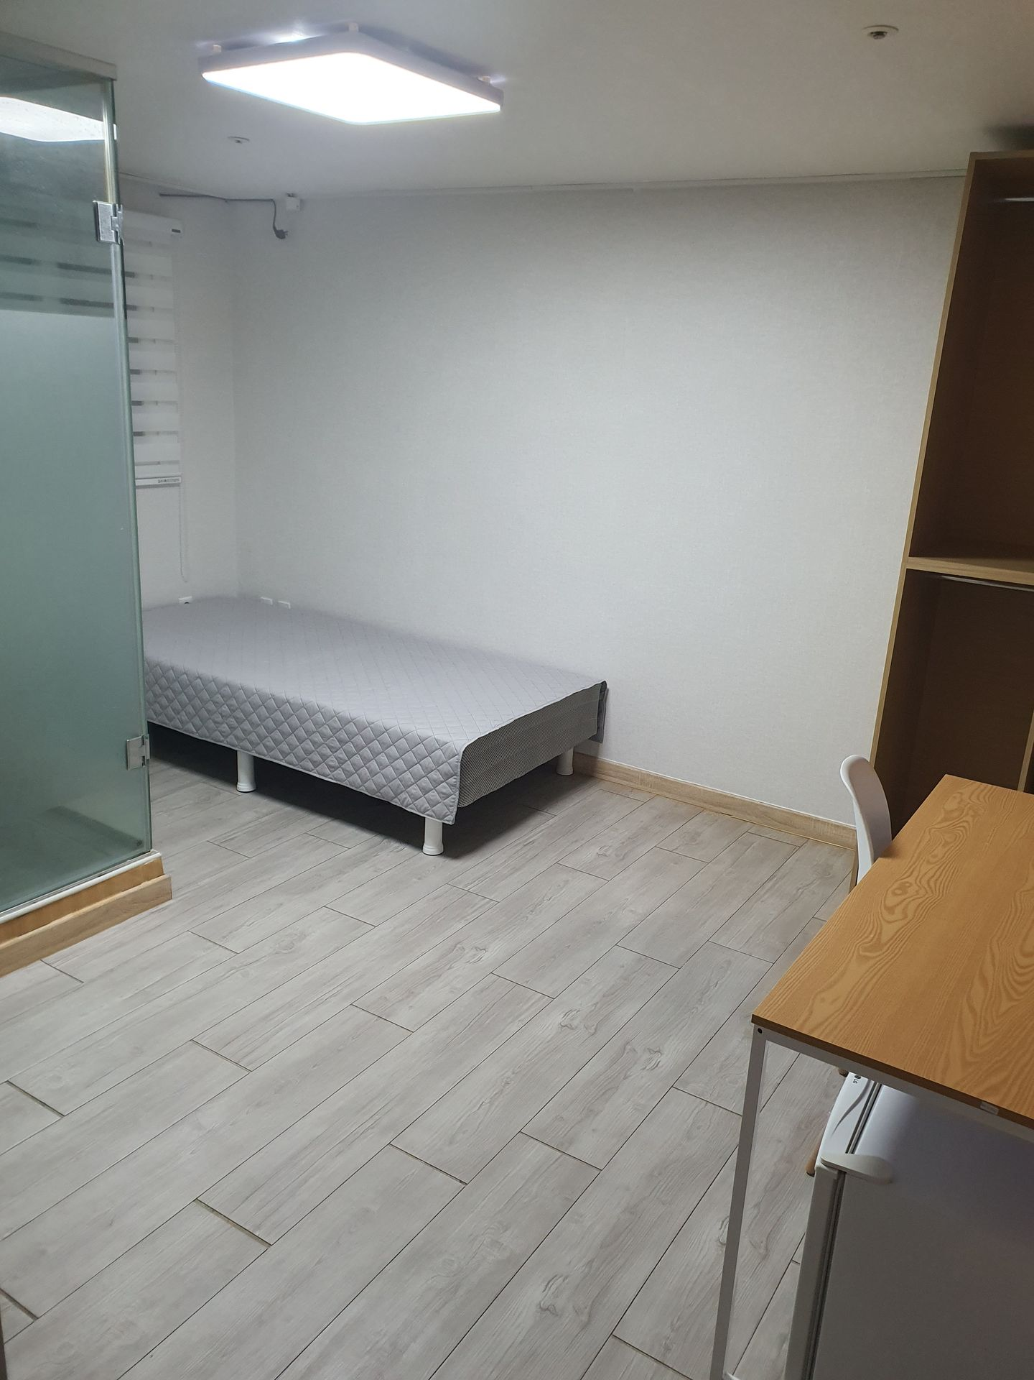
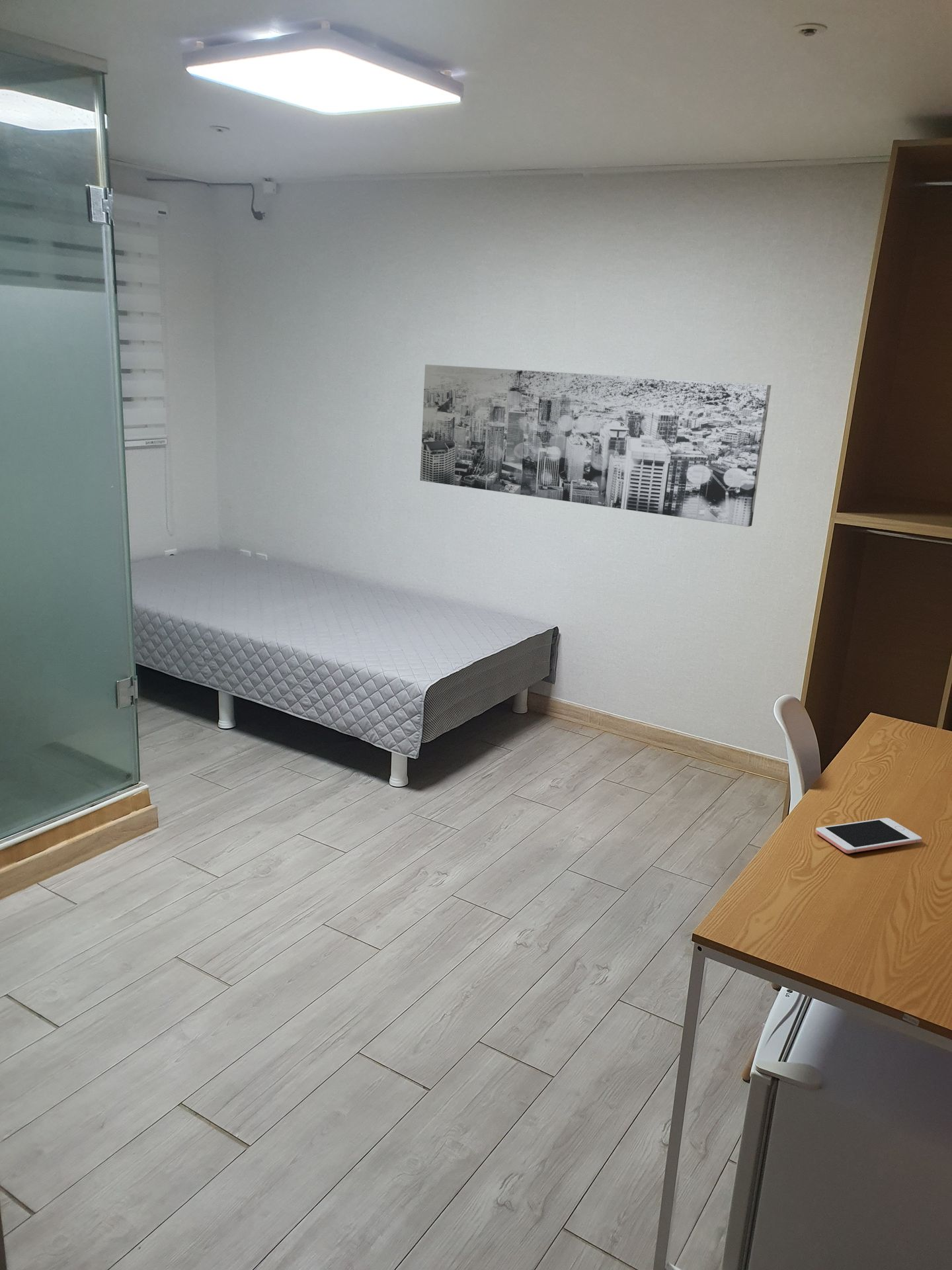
+ wall art [420,364,772,527]
+ cell phone [815,818,922,854]
